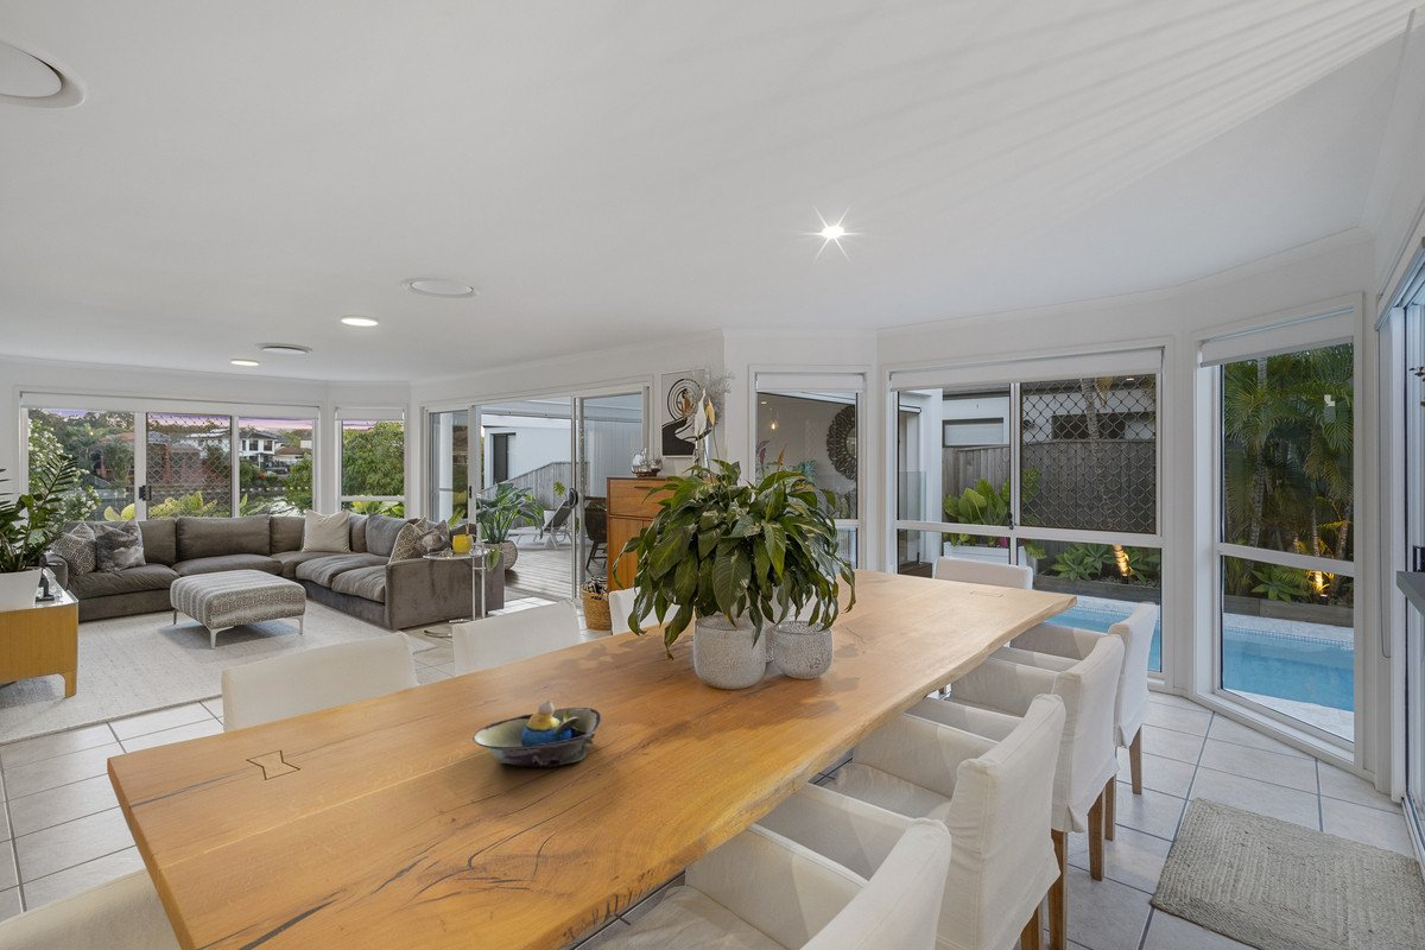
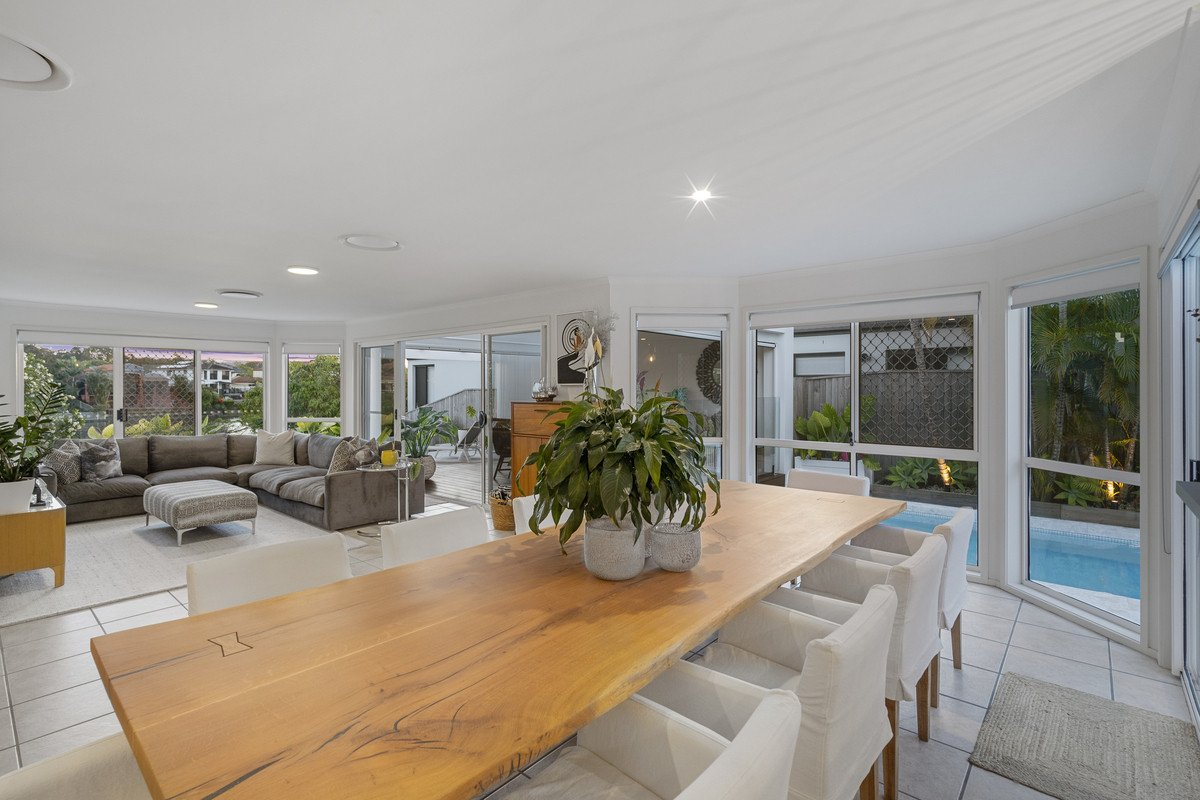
- decorative bowl [471,698,603,768]
